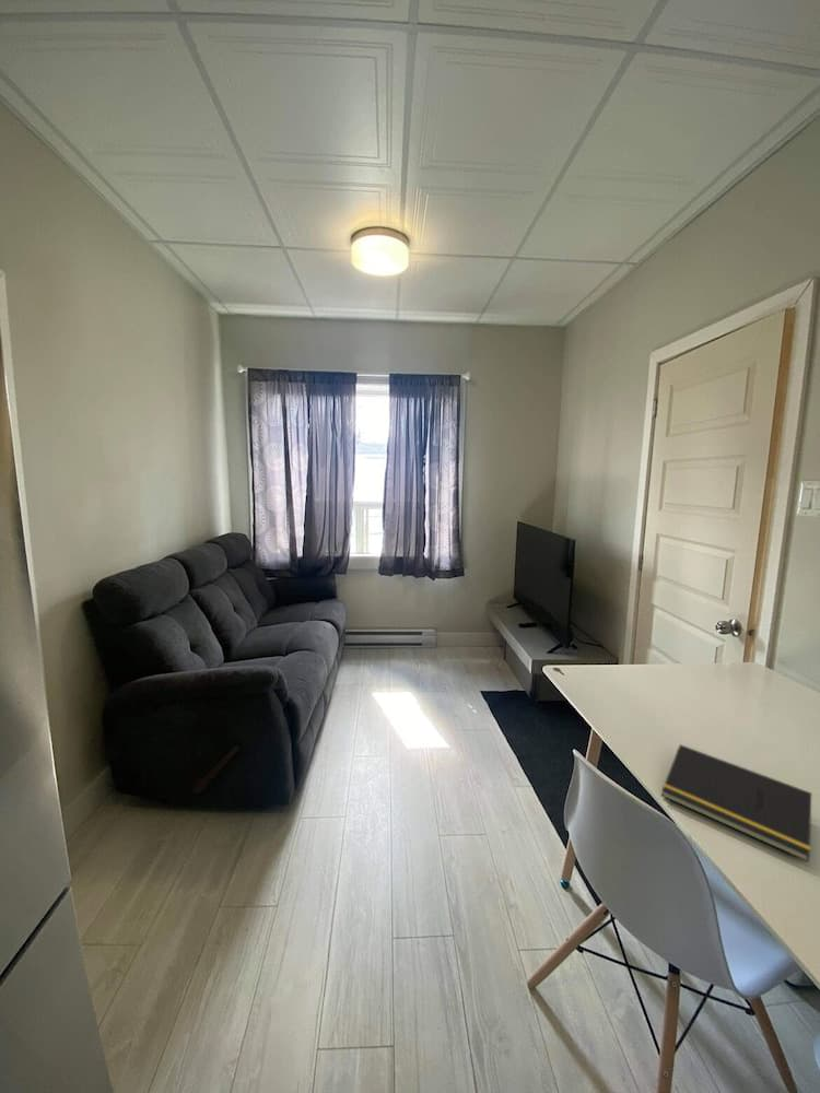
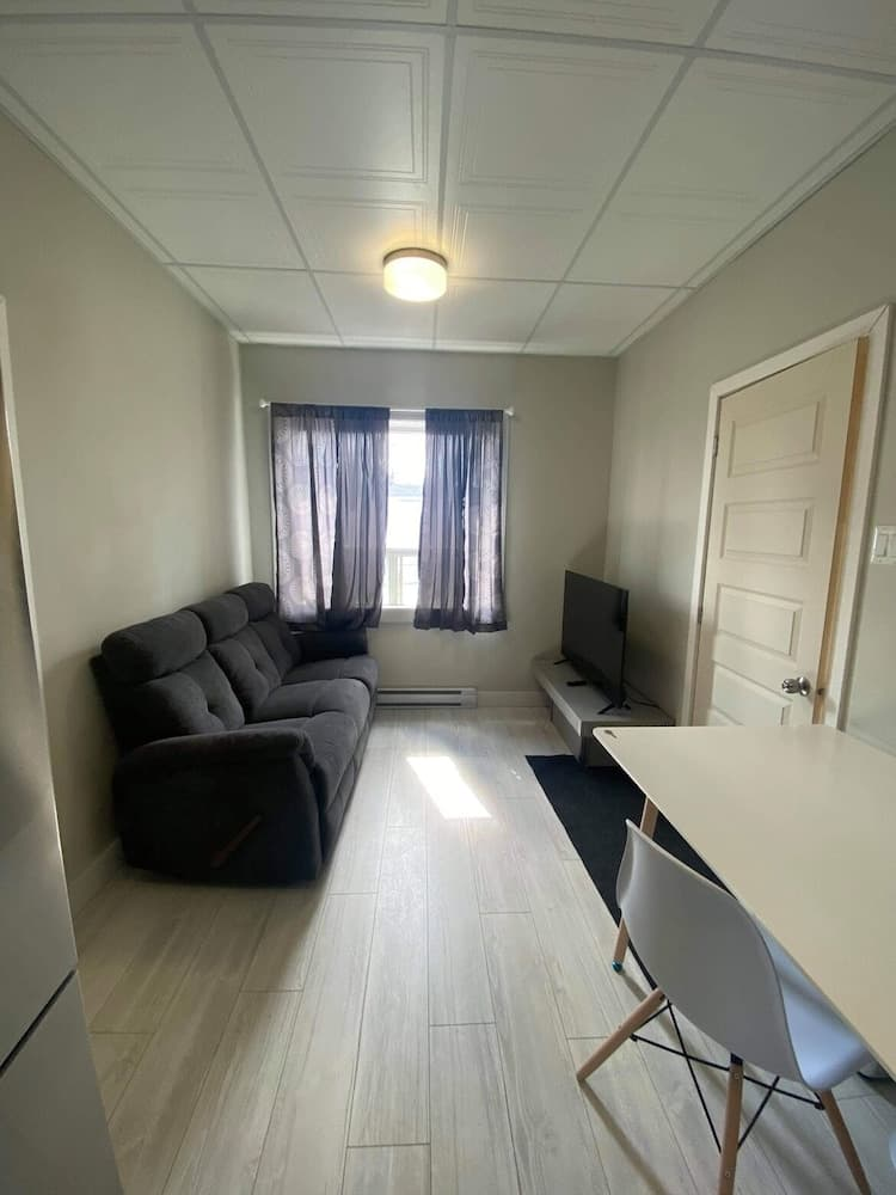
- notepad [660,743,812,862]
